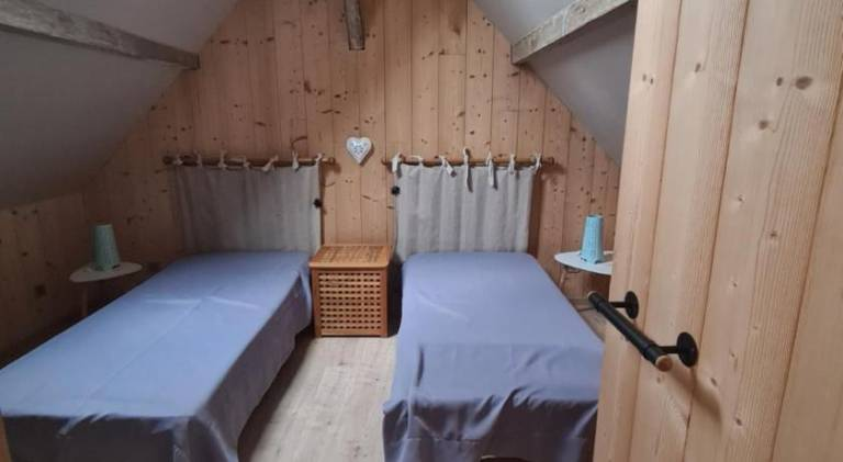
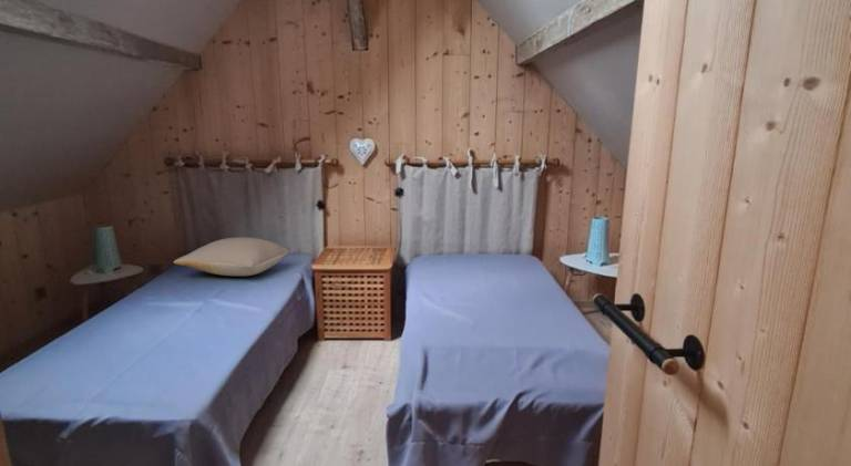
+ pillow [173,236,290,277]
